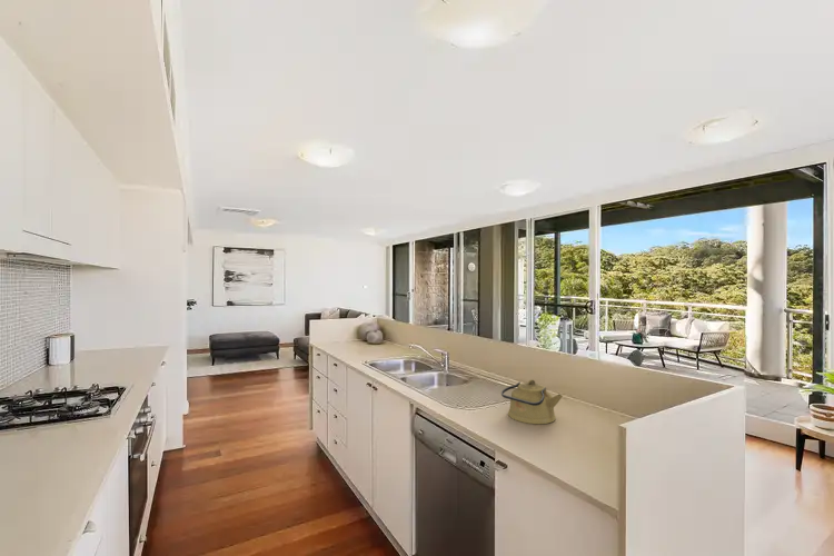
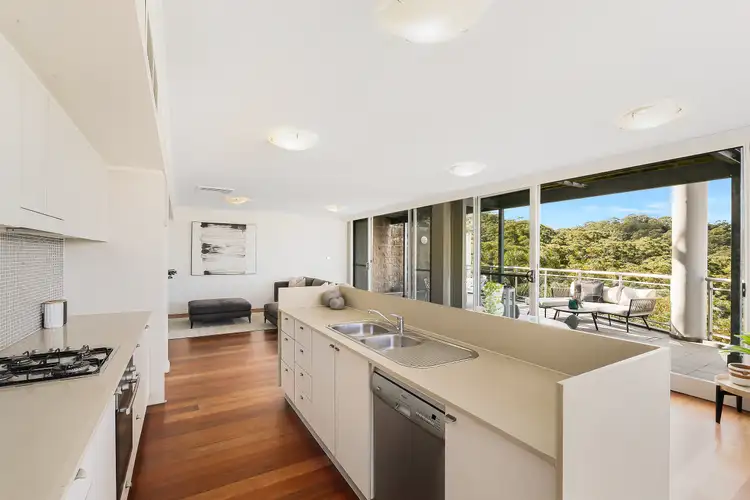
- kettle [500,379,564,425]
